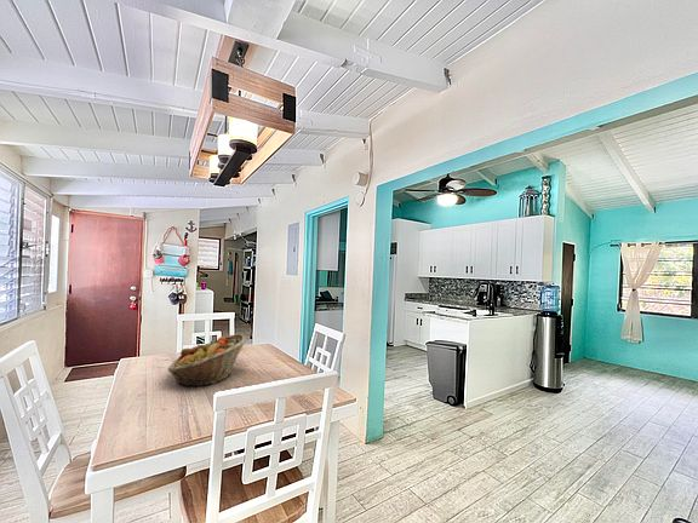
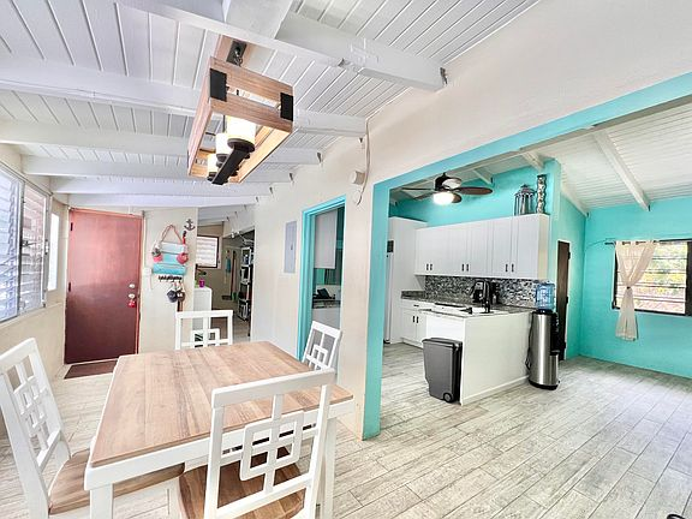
- fruit basket [166,333,247,389]
